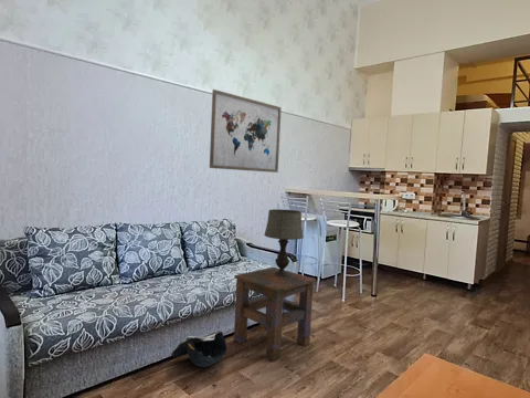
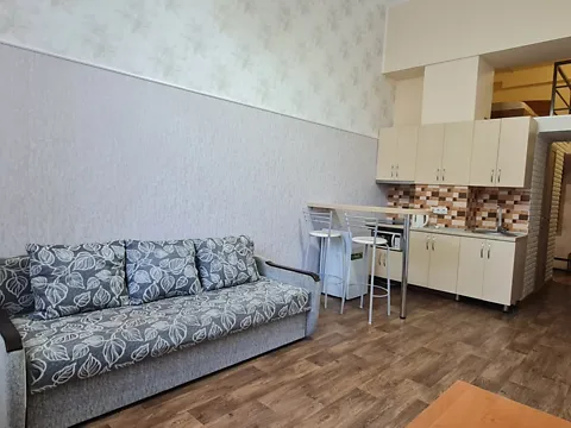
- wall art [209,88,283,174]
- bag [170,328,227,368]
- side table [233,266,317,363]
- table lamp [263,208,305,276]
